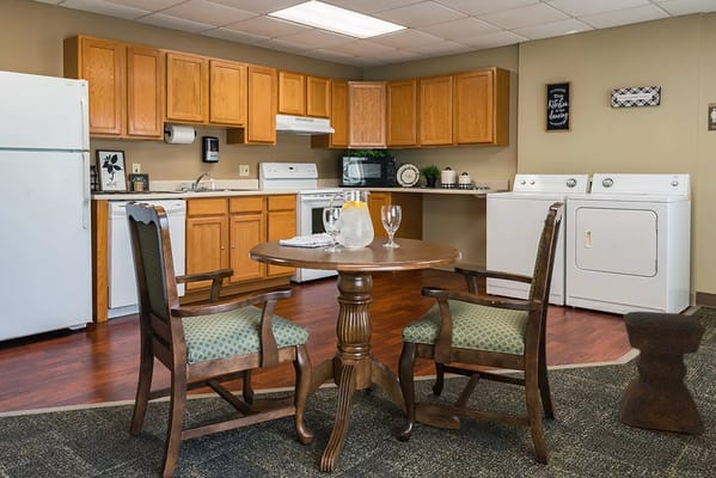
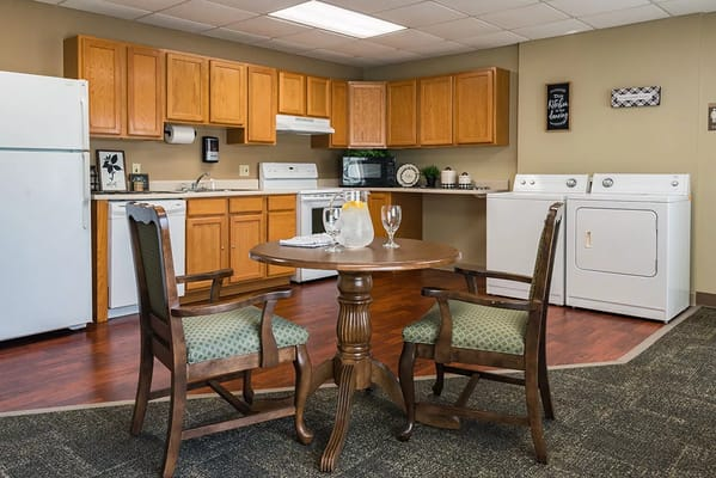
- stool [618,311,708,435]
